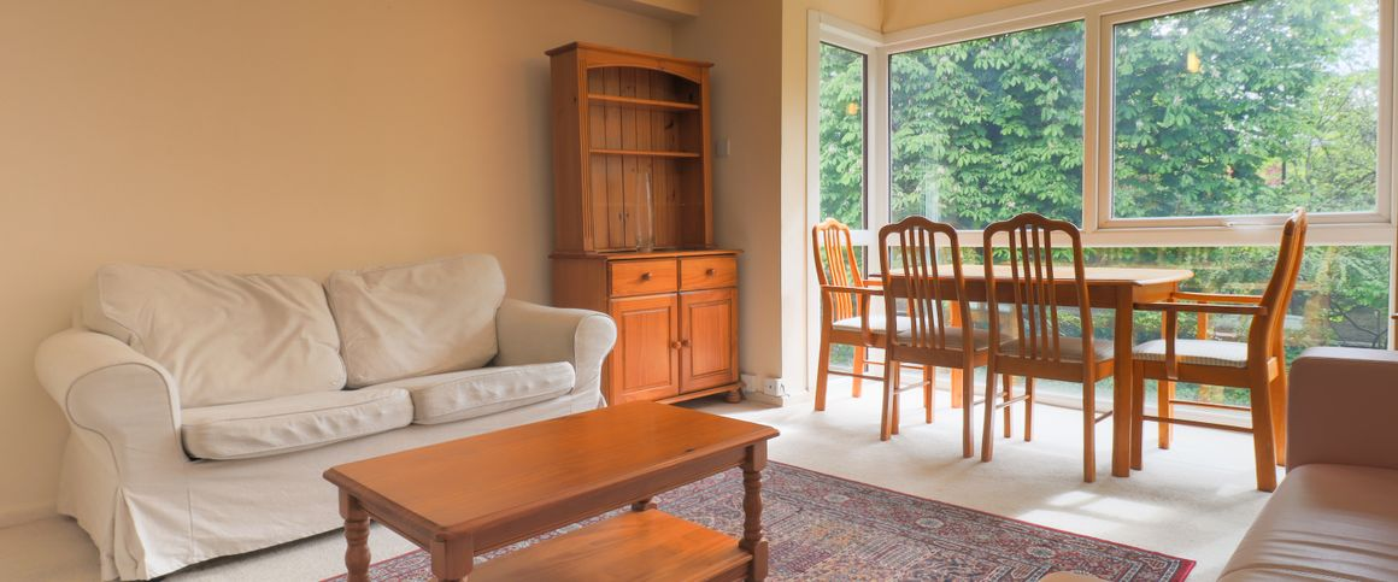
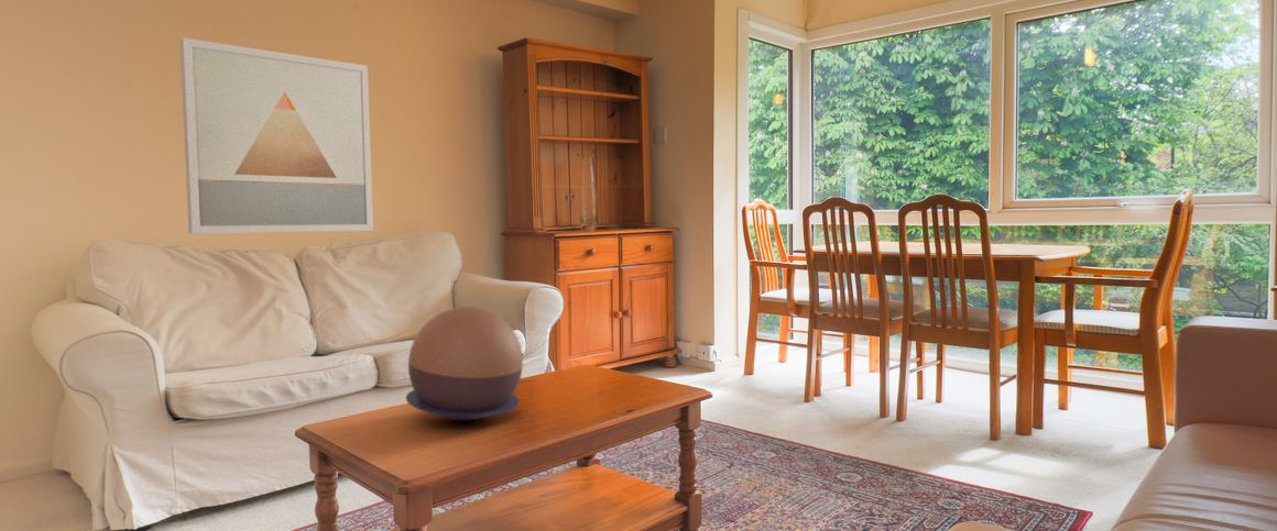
+ wall art [178,36,374,235]
+ decorative bowl [405,306,524,422]
